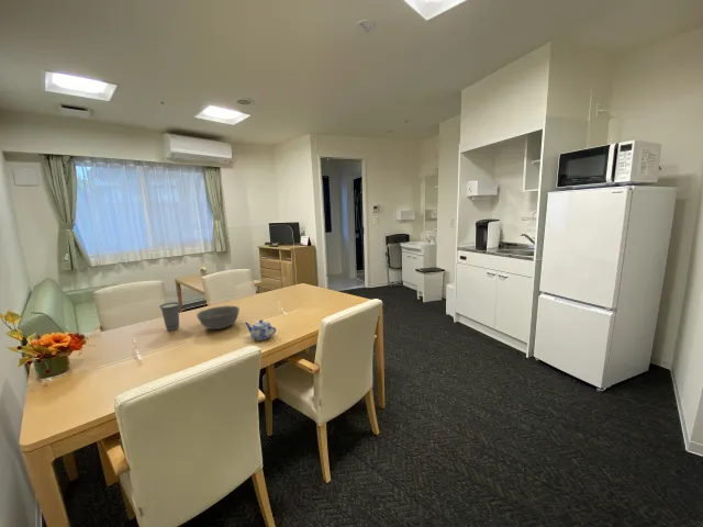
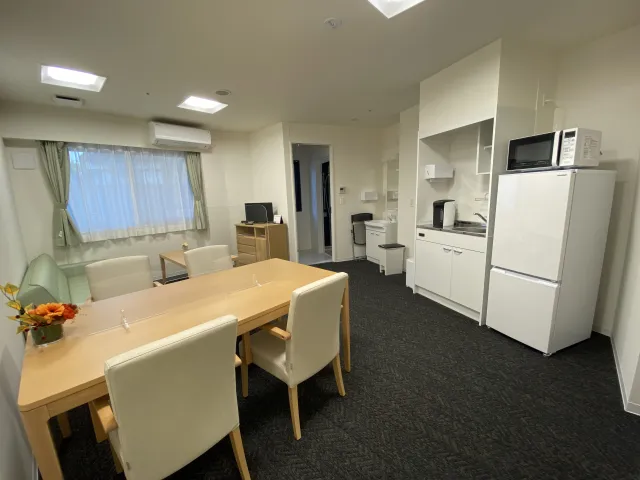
- bowl [196,305,241,330]
- cup [158,301,181,332]
- teapot [244,318,277,341]
